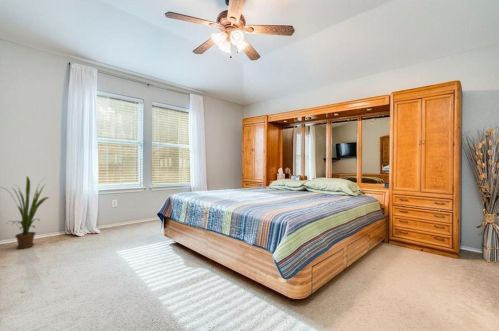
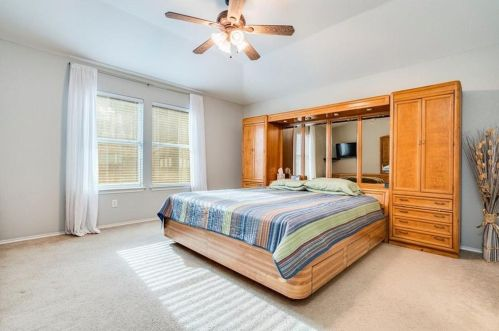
- house plant [0,175,50,250]
